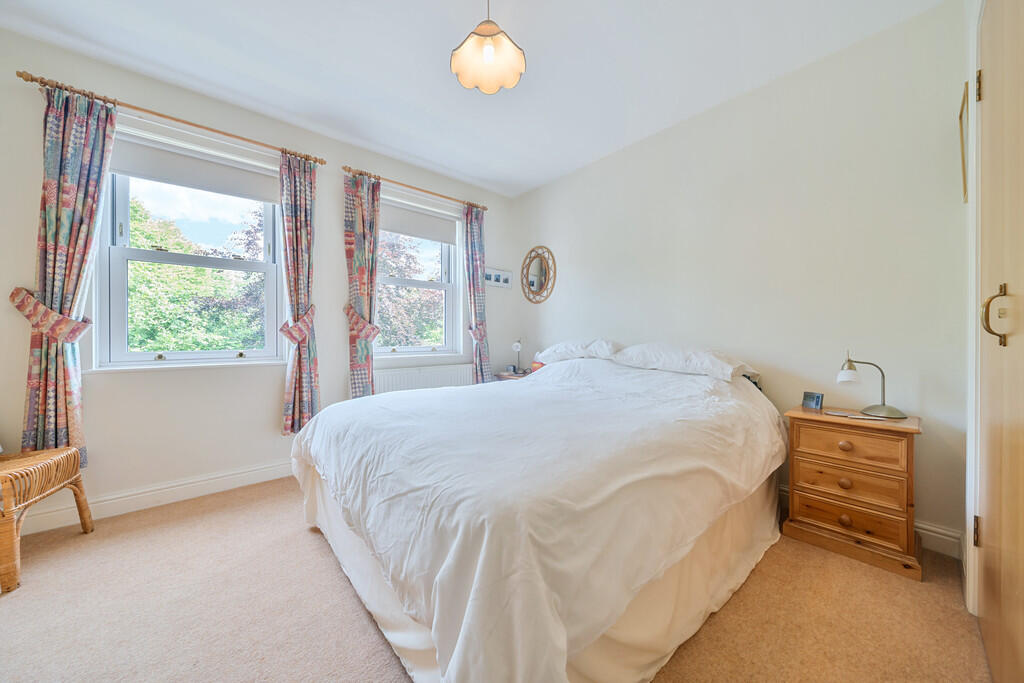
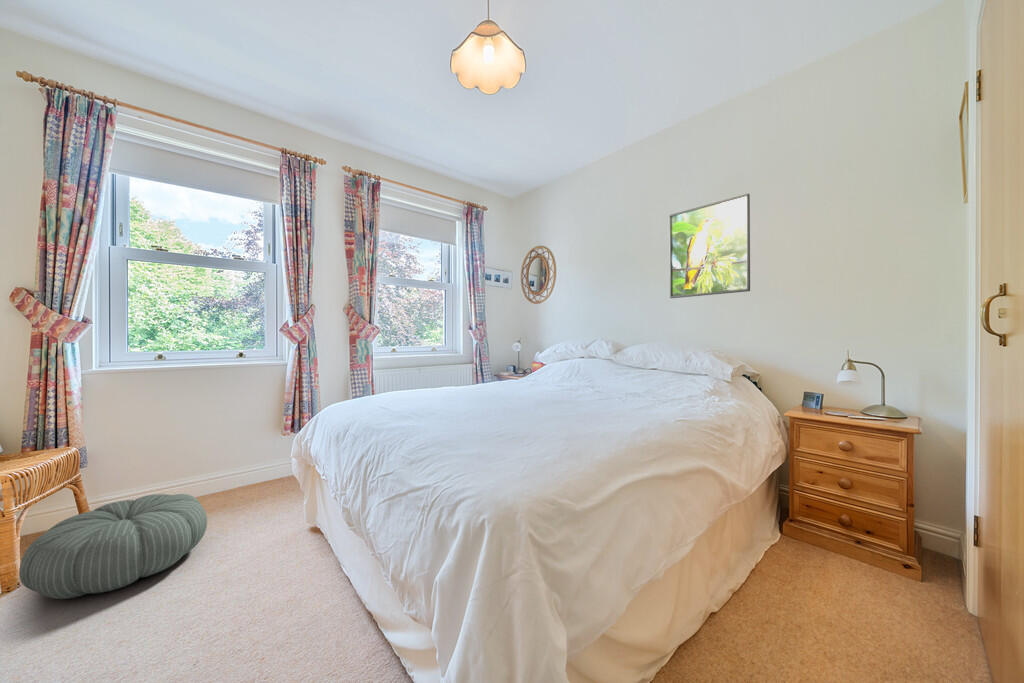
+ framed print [668,193,751,299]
+ pouf [18,493,208,600]
